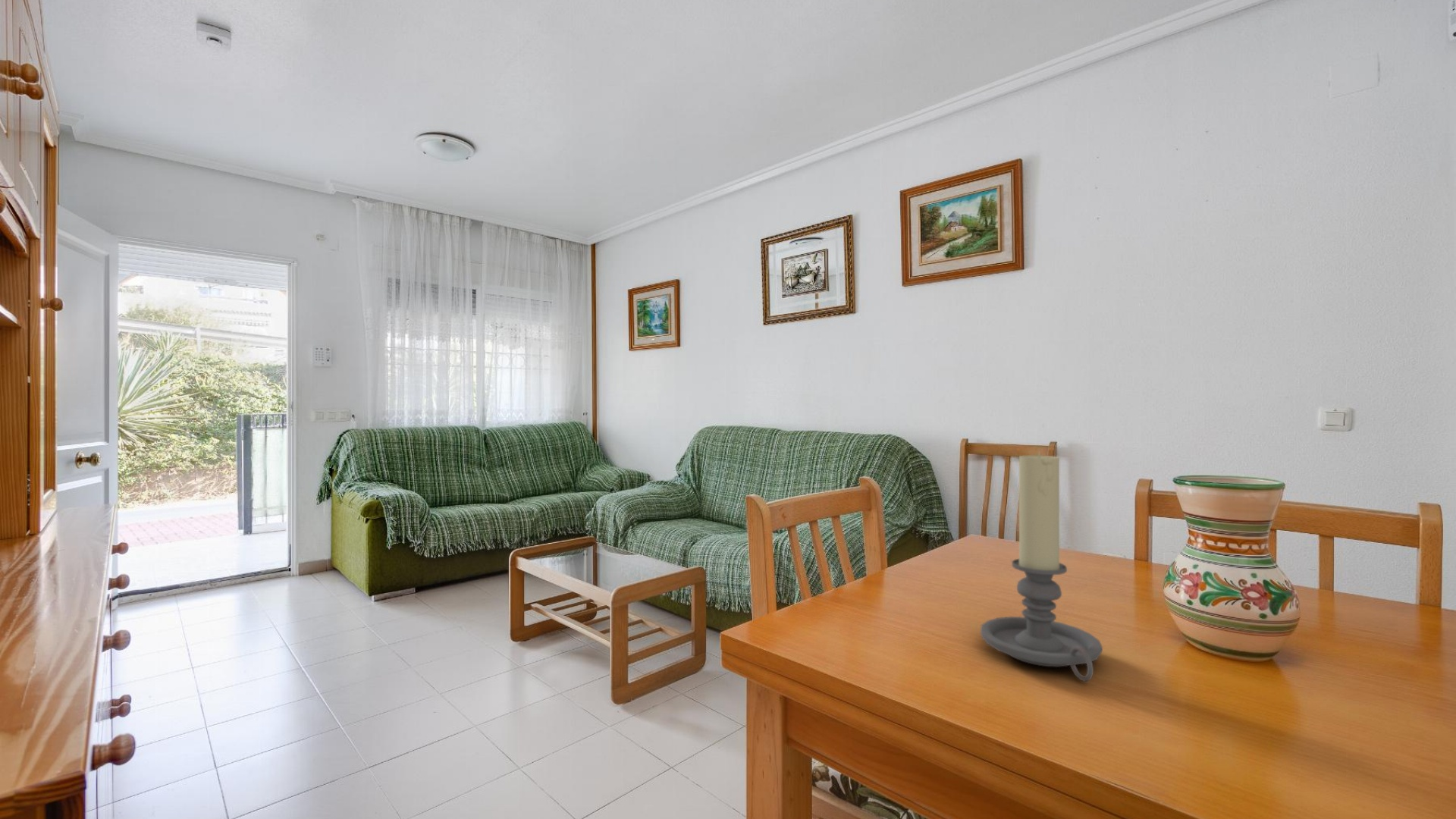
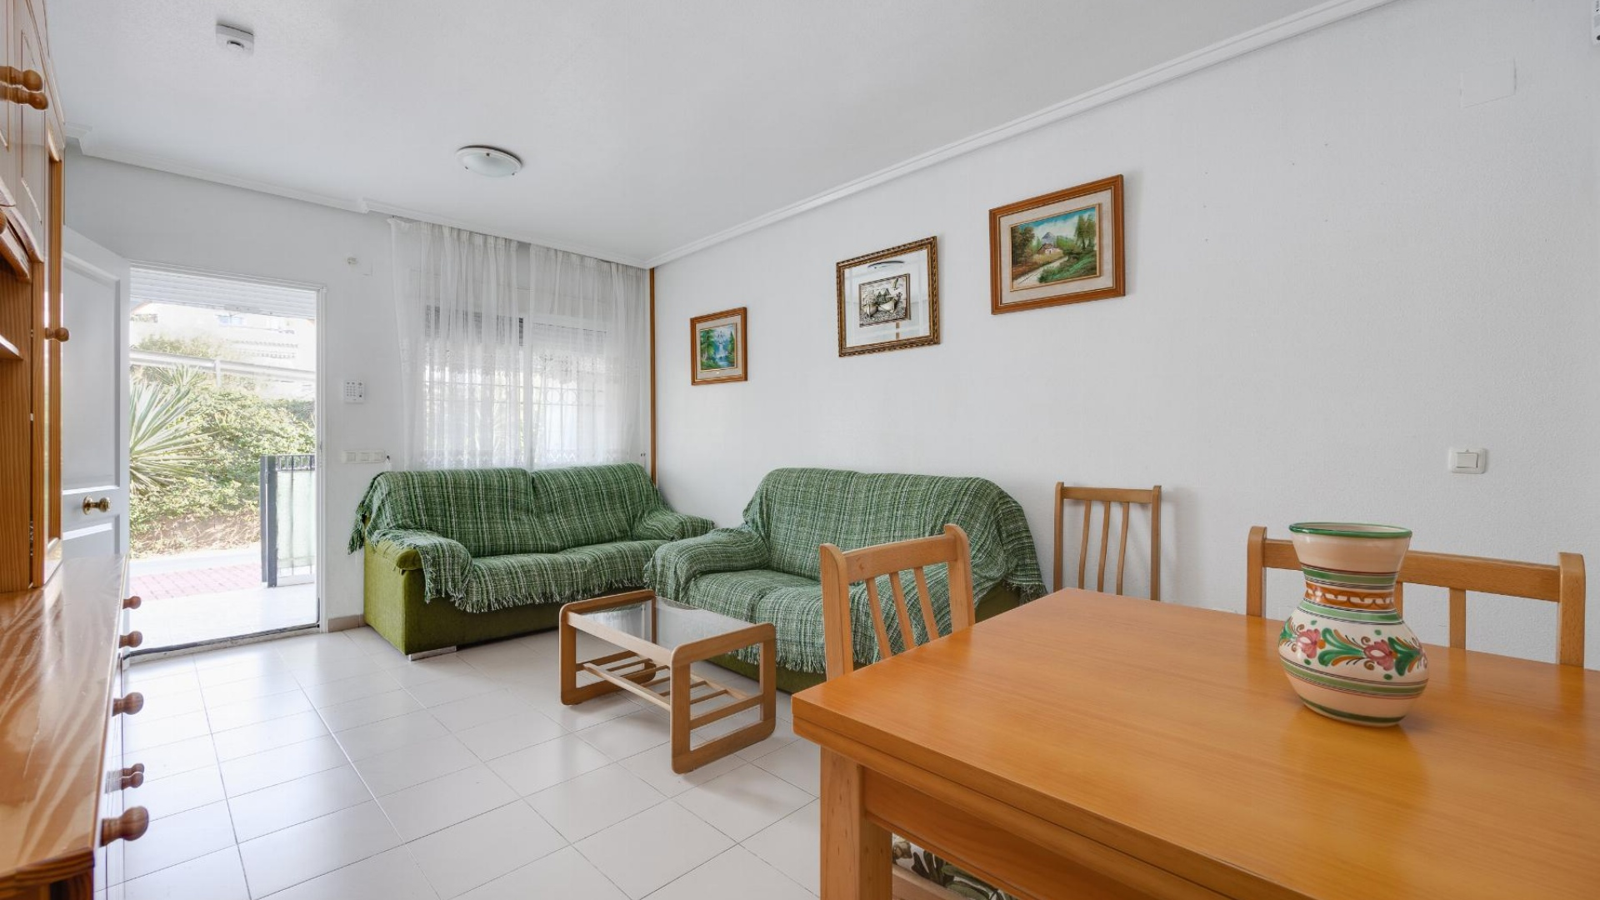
- candle holder [980,451,1103,682]
